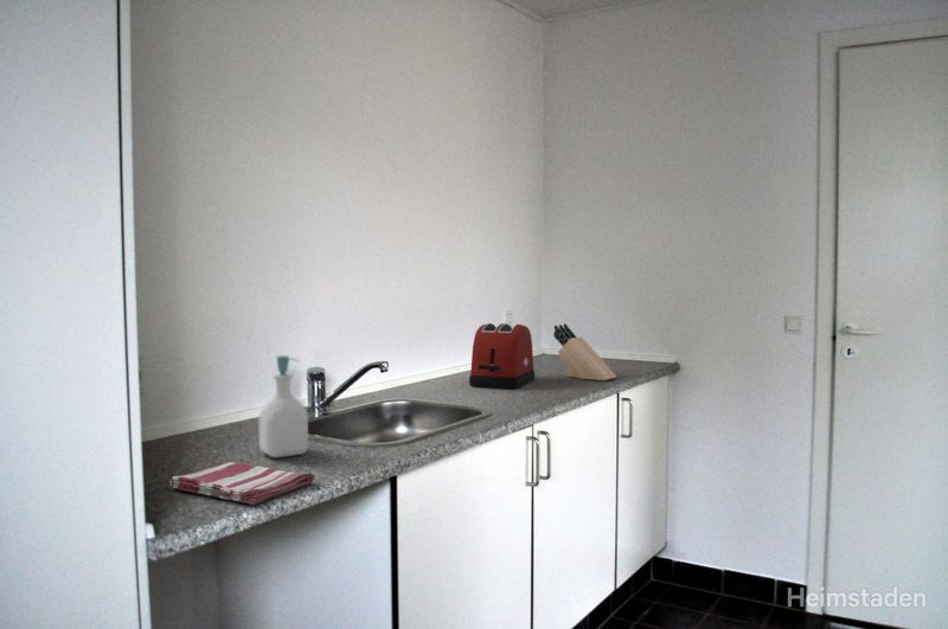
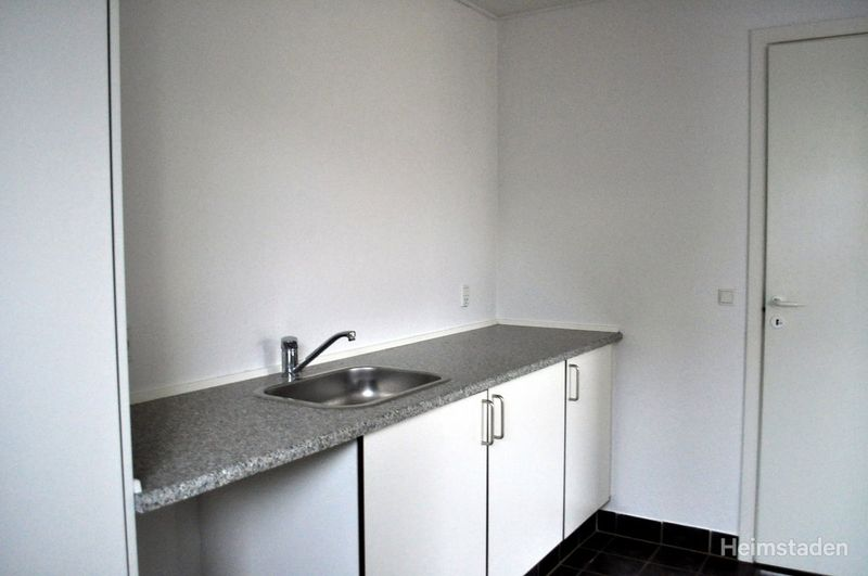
- toaster [468,322,536,390]
- dish towel [168,461,315,506]
- soap bottle [258,354,309,458]
- knife block [552,322,617,381]
